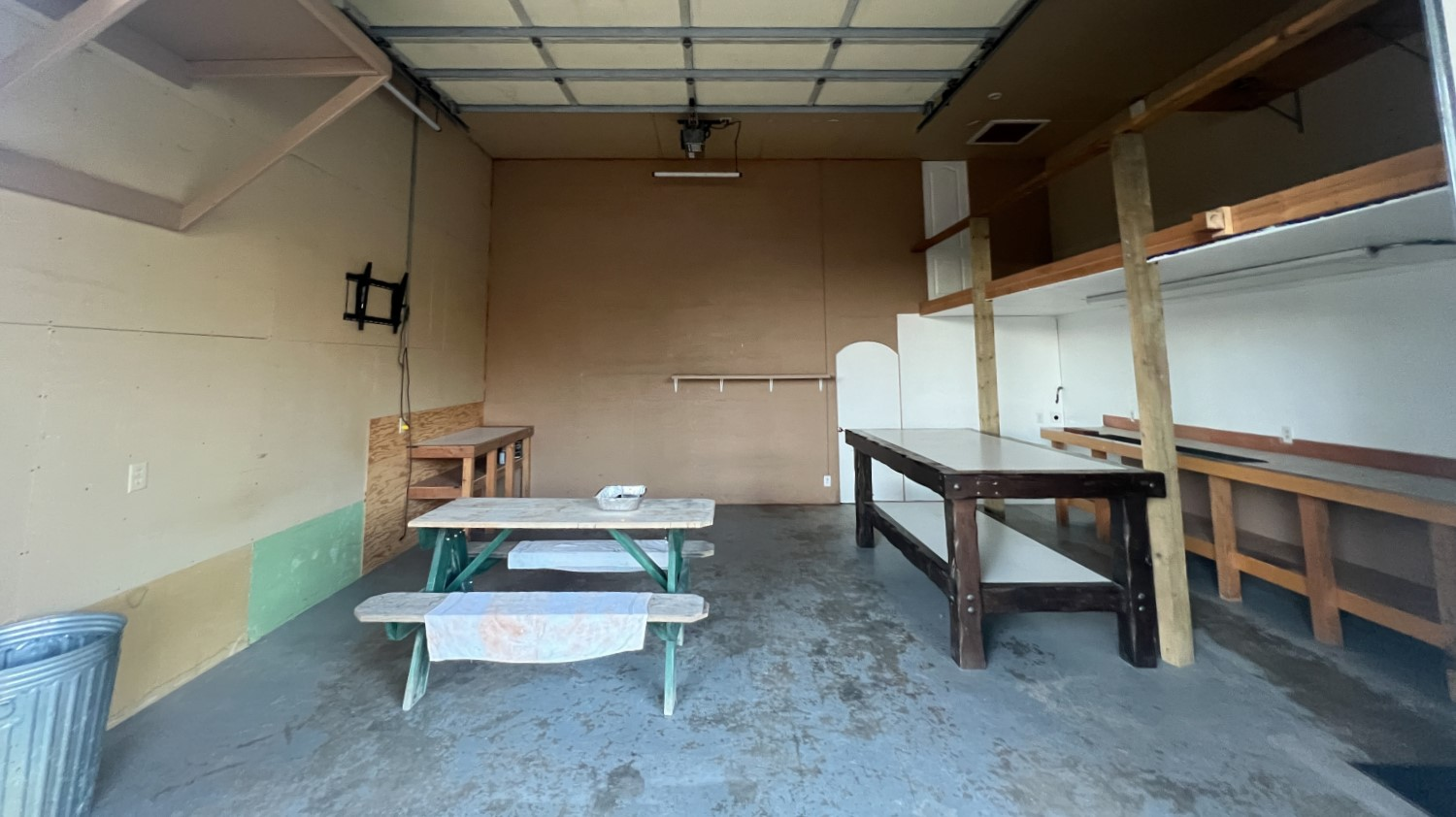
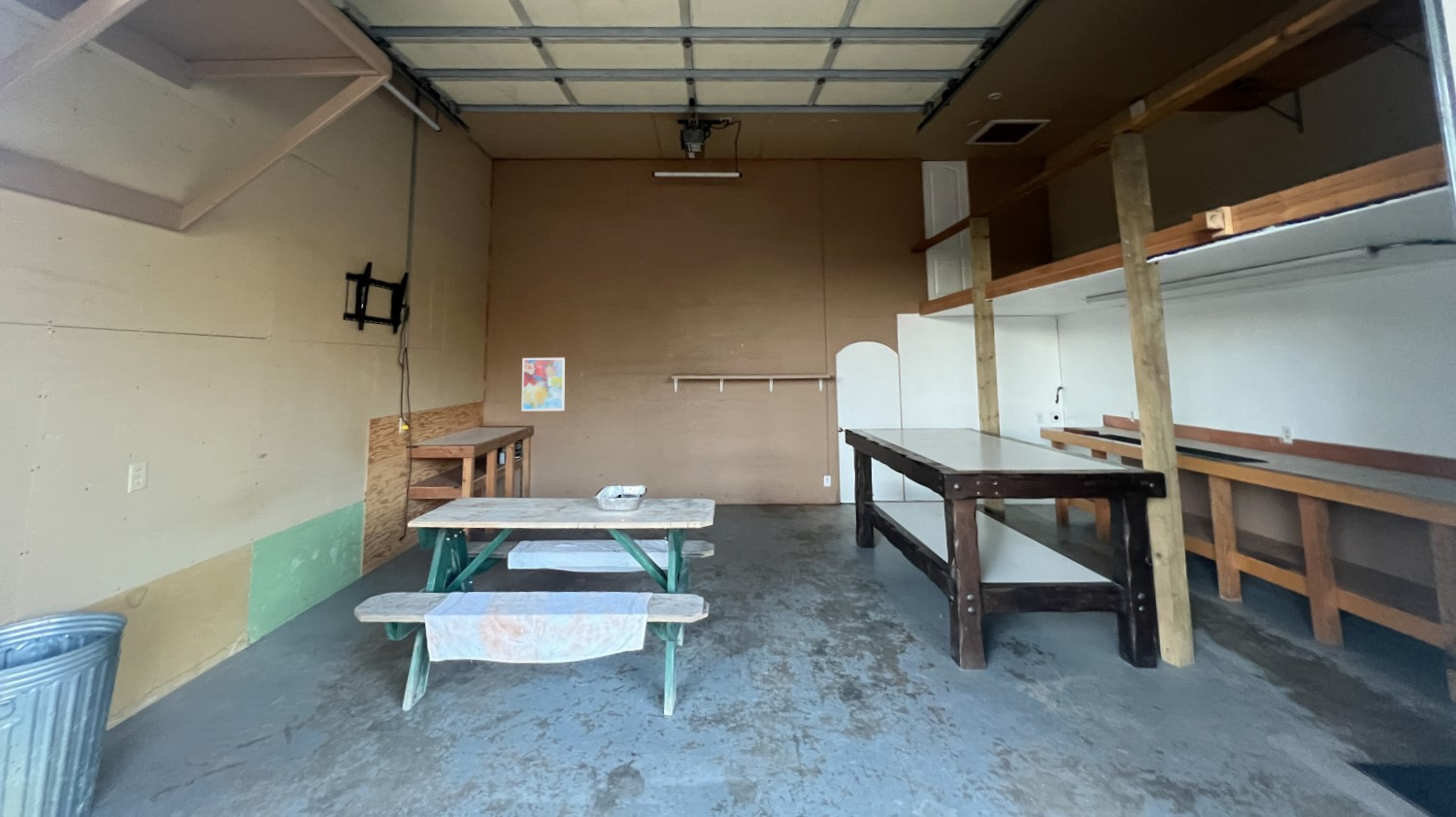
+ wall art [521,357,566,412]
